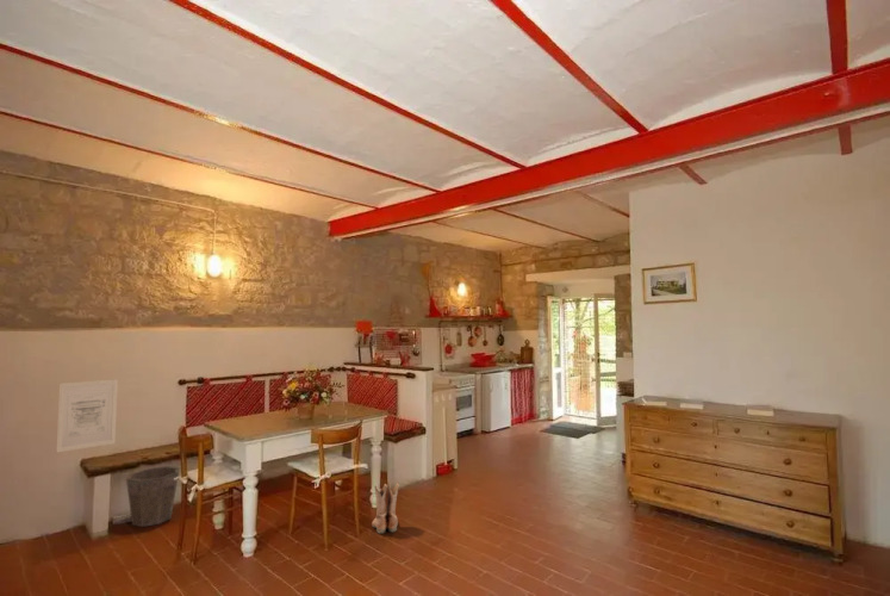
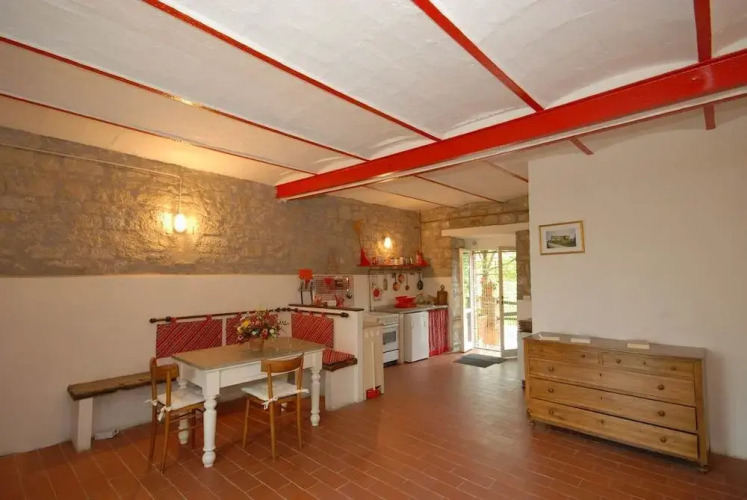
- boots [371,482,400,535]
- waste bin [125,465,181,528]
- wall art [56,378,119,453]
